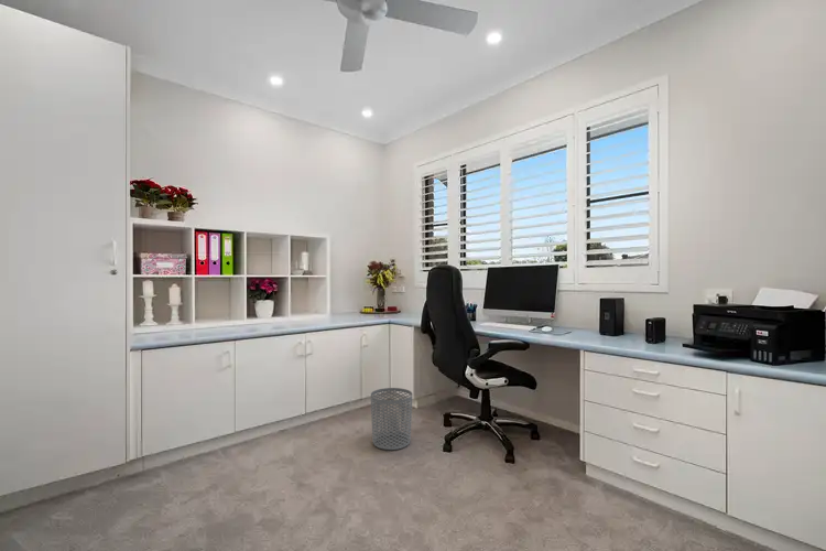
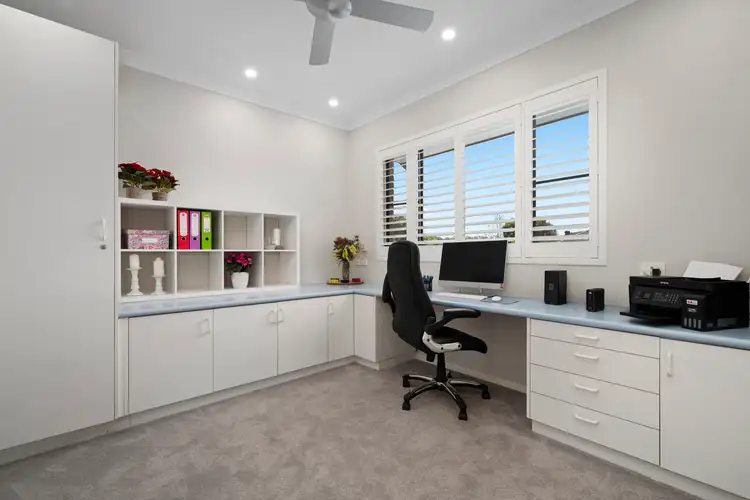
- waste bin [370,387,413,451]
